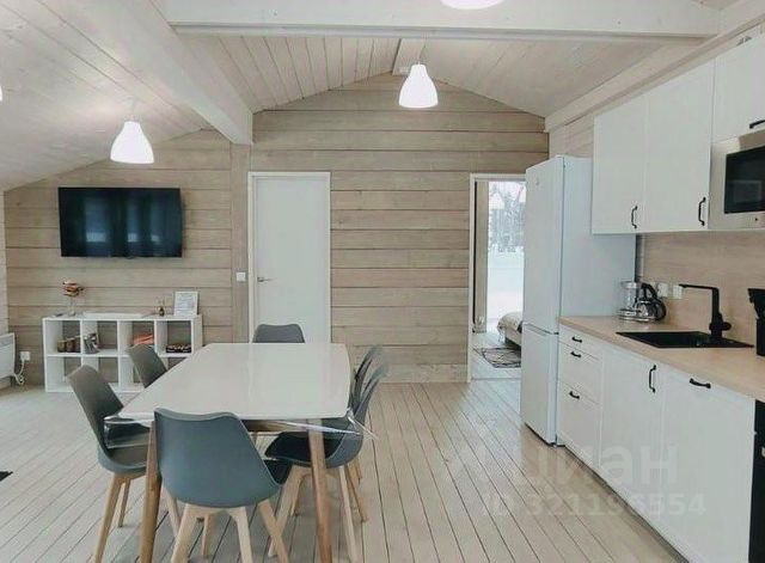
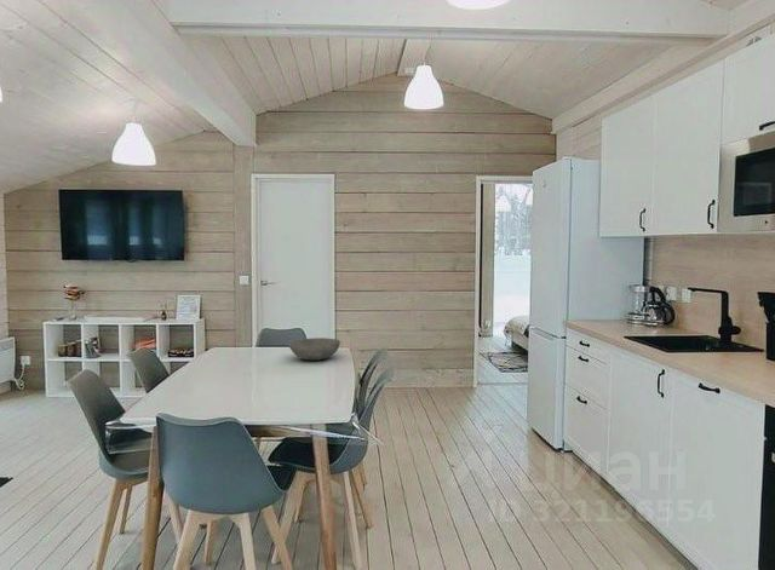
+ bowl [287,336,341,362]
